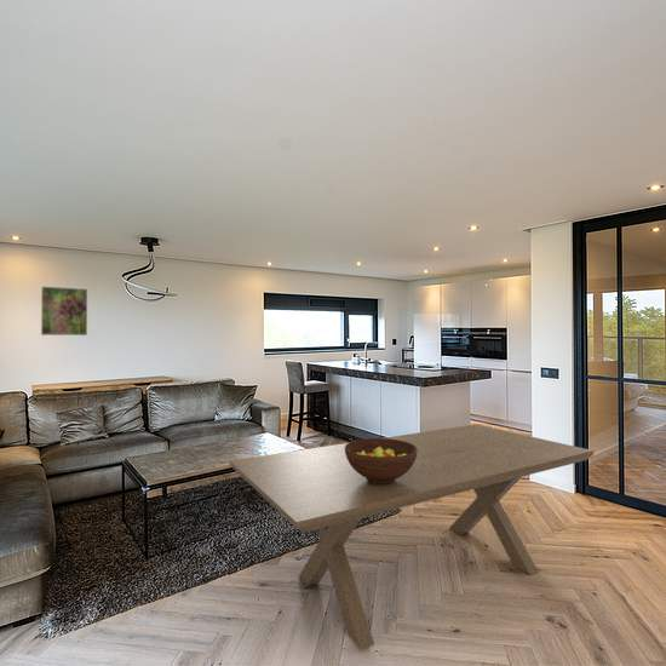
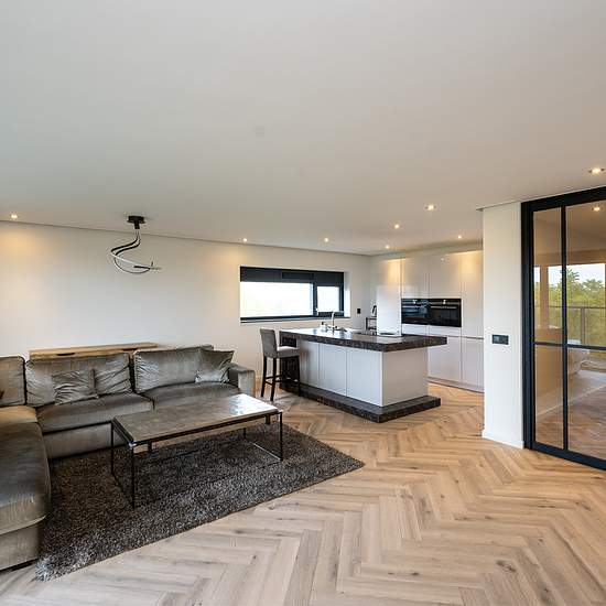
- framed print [40,286,88,337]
- fruit bowl [345,437,418,484]
- dining table [229,423,595,651]
